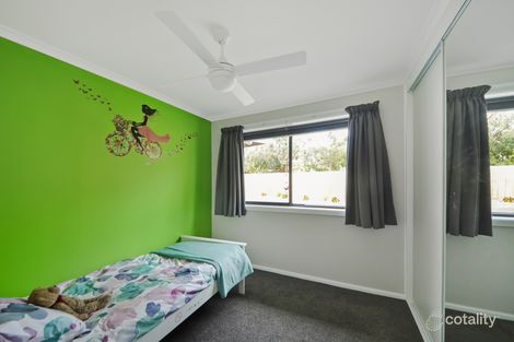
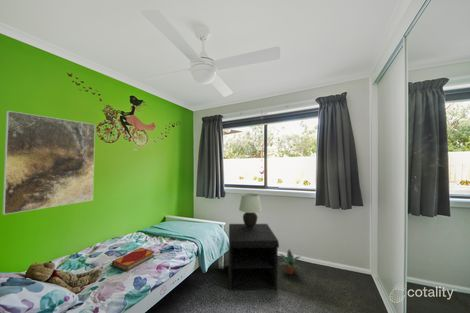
+ table lamp [238,192,262,228]
+ nightstand [227,223,280,292]
+ potted plant [278,249,301,275]
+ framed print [2,110,96,216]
+ hardback book [111,247,156,273]
